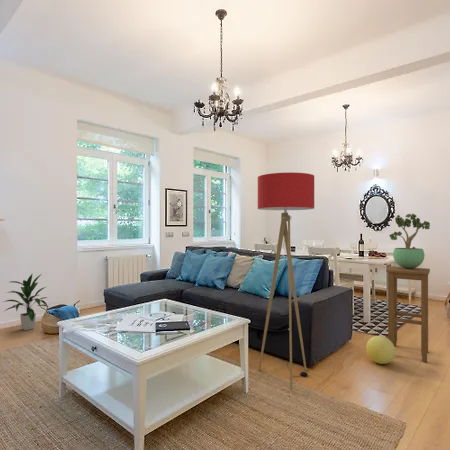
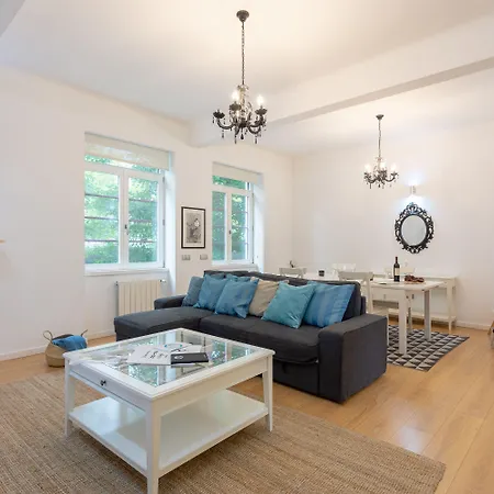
- decorative ball [365,335,396,365]
- potted plant [388,213,431,269]
- floor lamp [257,171,315,391]
- indoor plant [2,273,49,331]
- stool [385,265,431,363]
